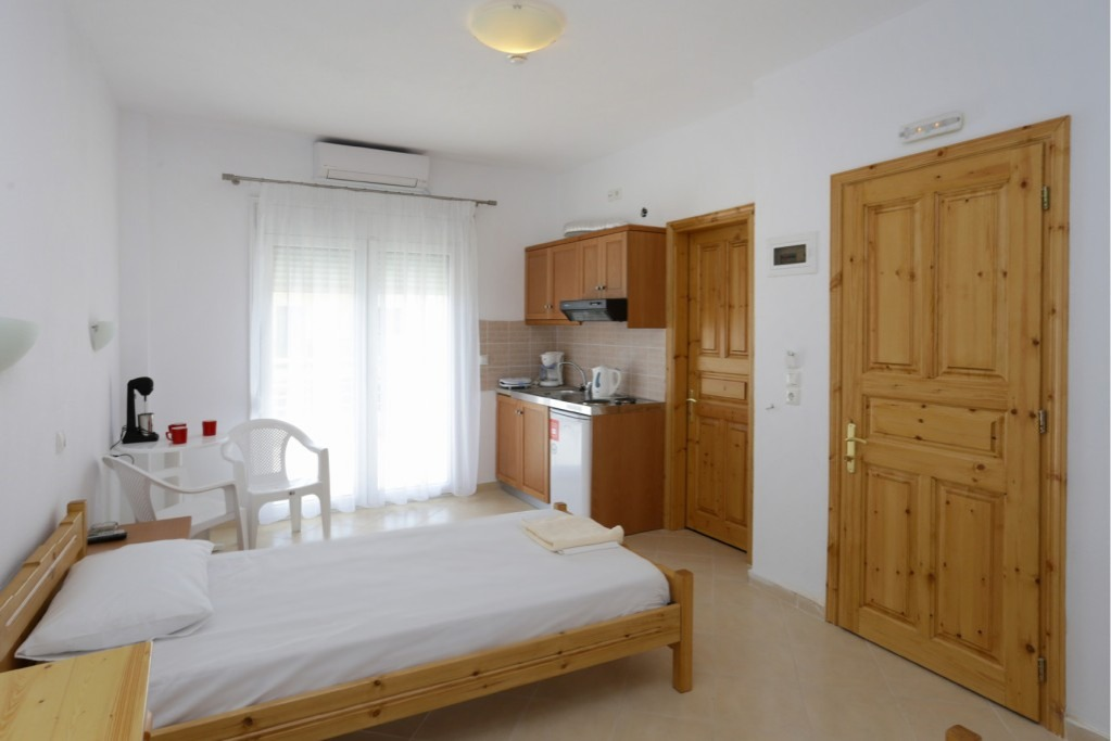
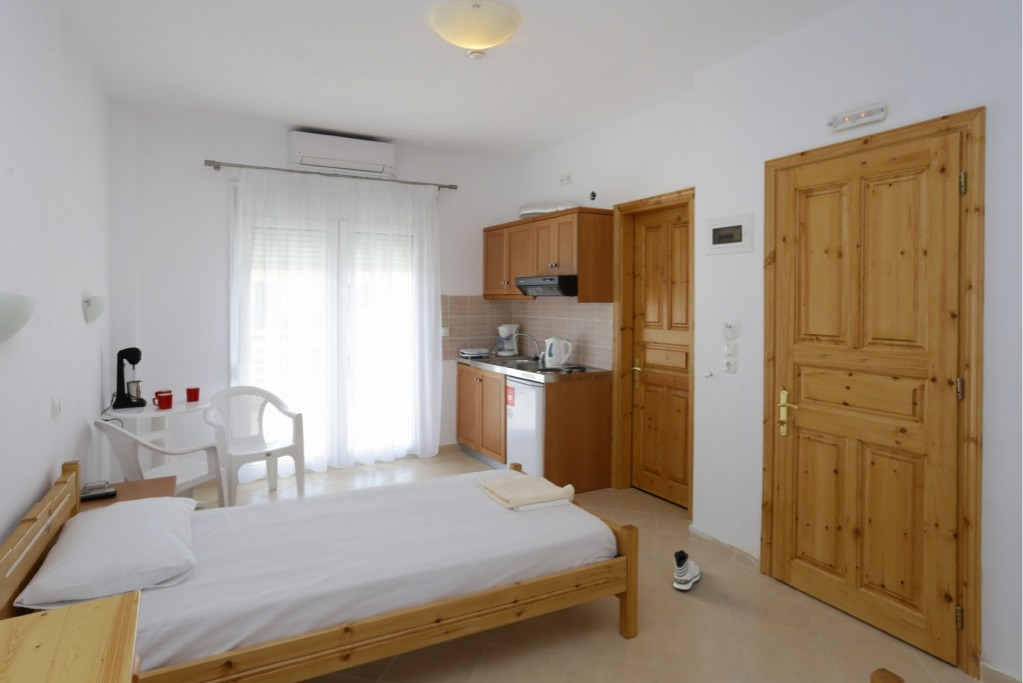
+ sneaker [673,549,701,591]
